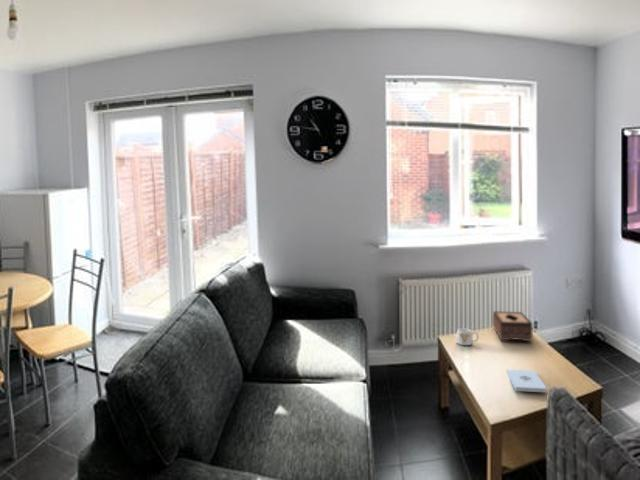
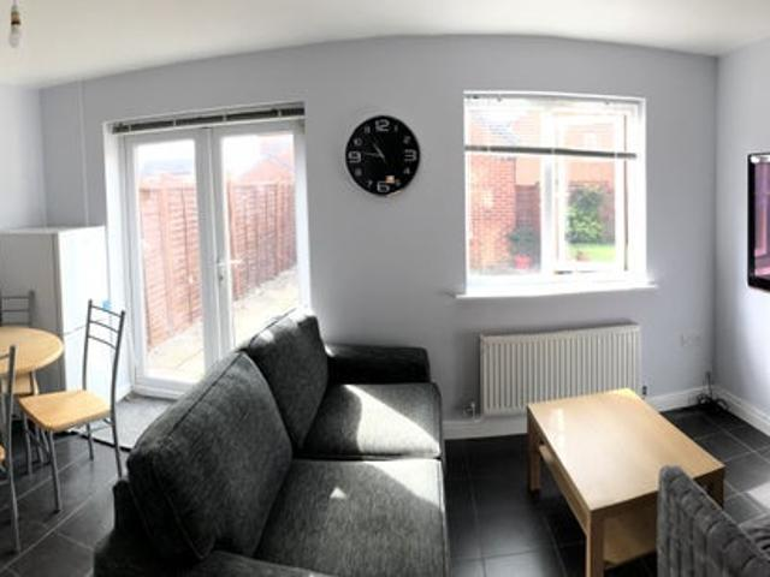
- mug [455,327,480,346]
- tissue box [492,310,534,342]
- notepad [505,369,547,393]
